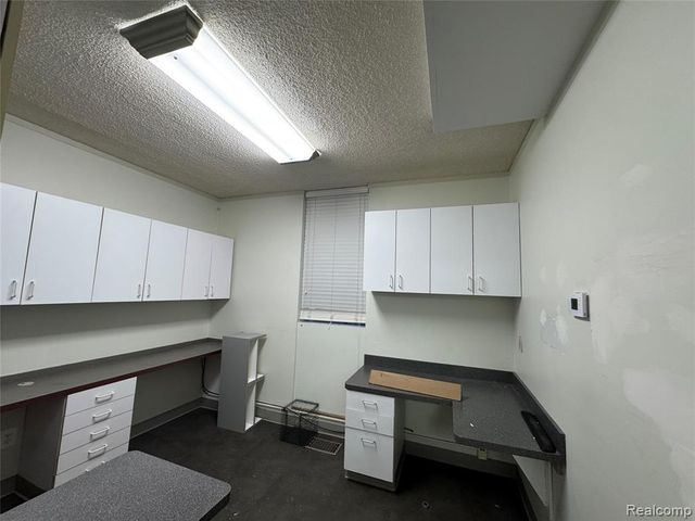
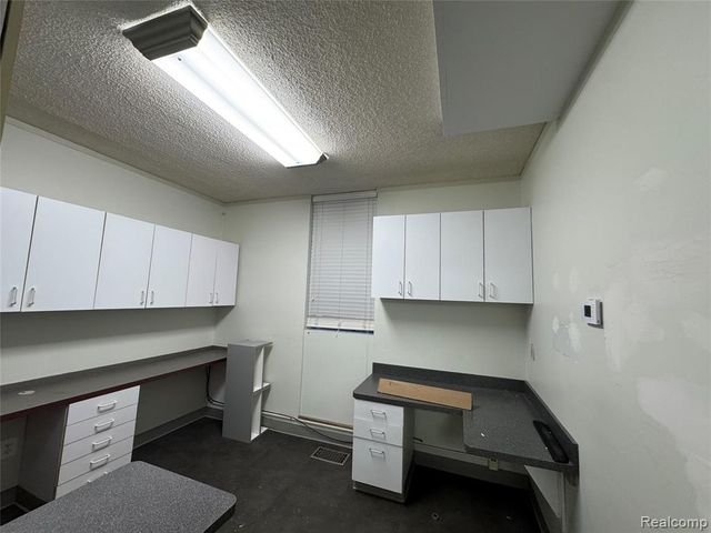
- wastebasket [278,398,320,447]
